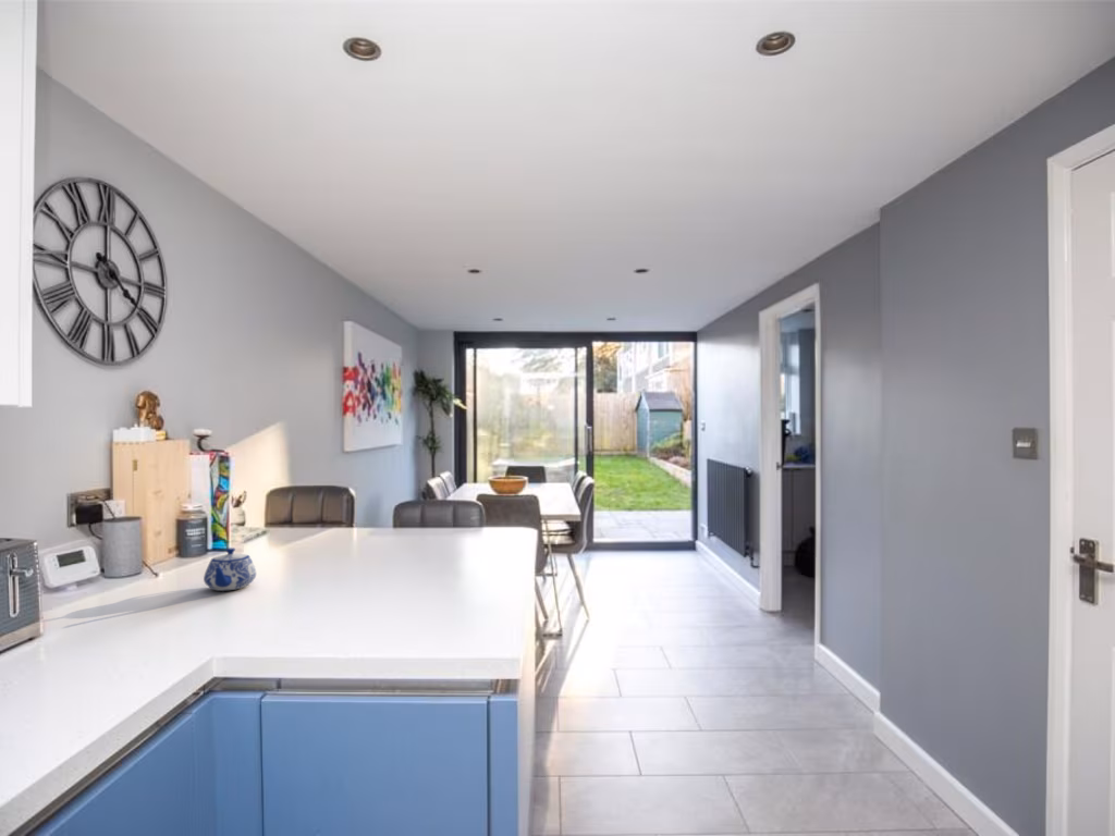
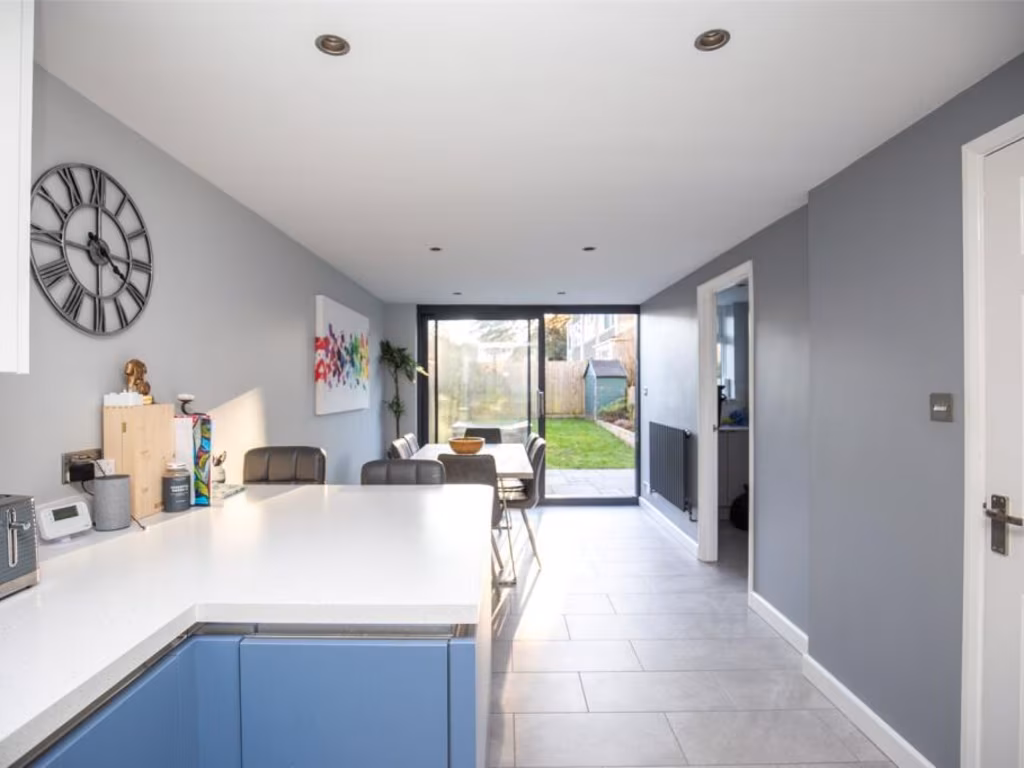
- teapot [203,546,257,592]
